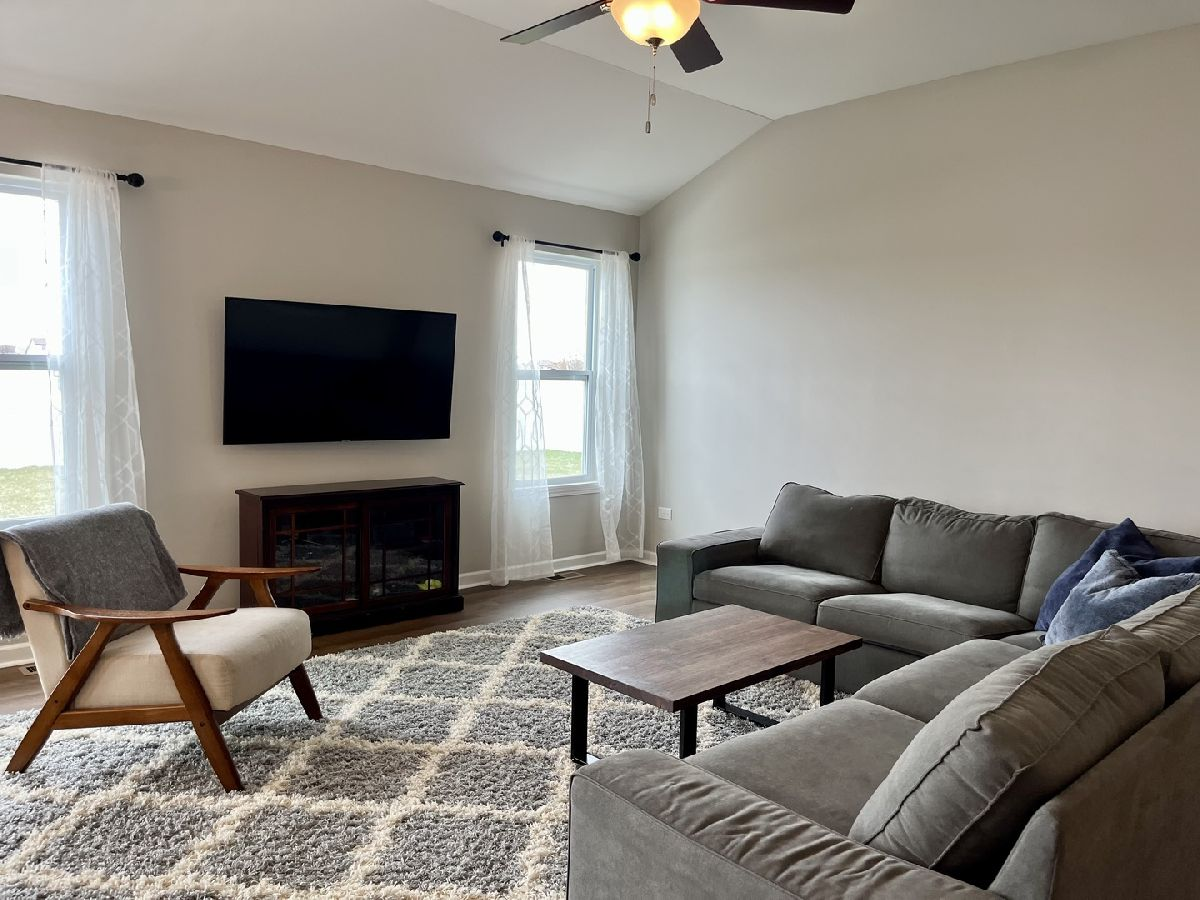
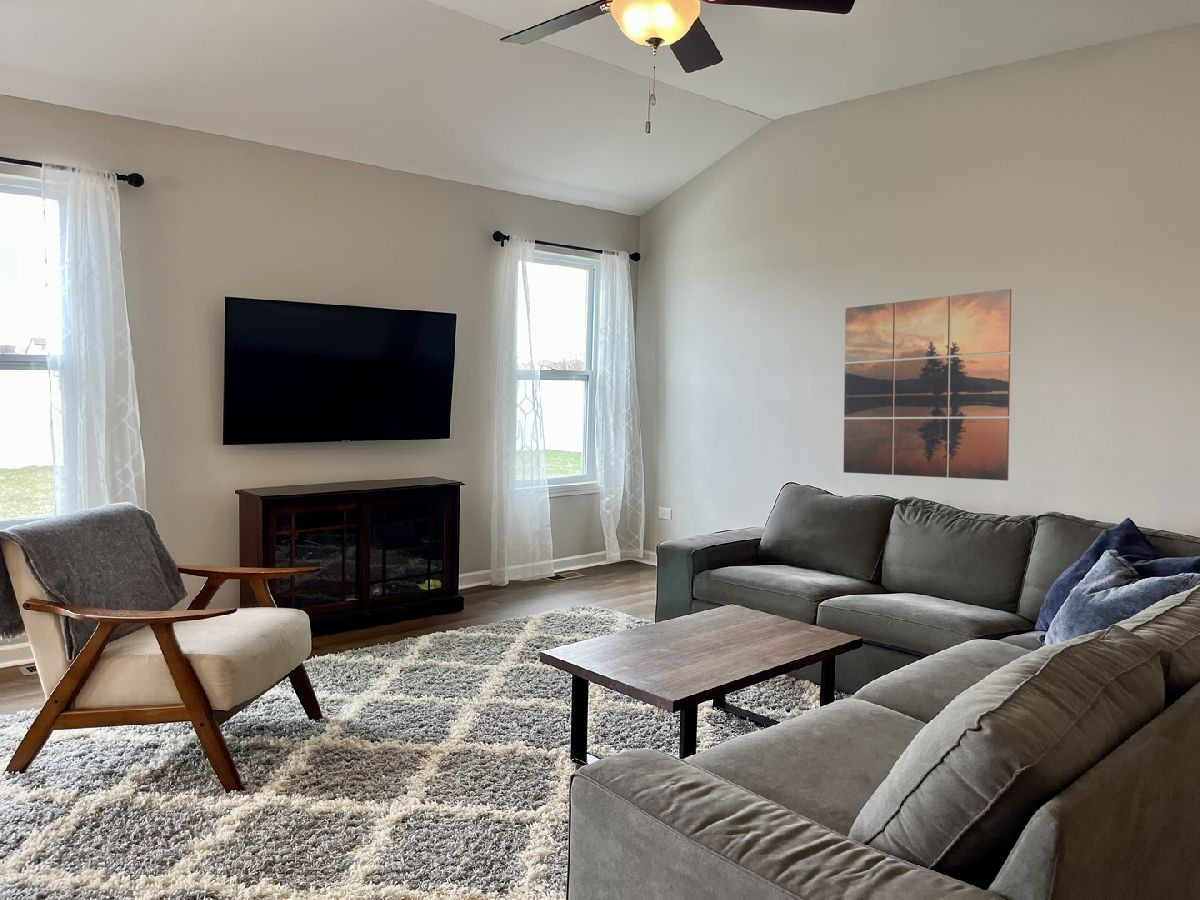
+ wall art [843,288,1013,482]
